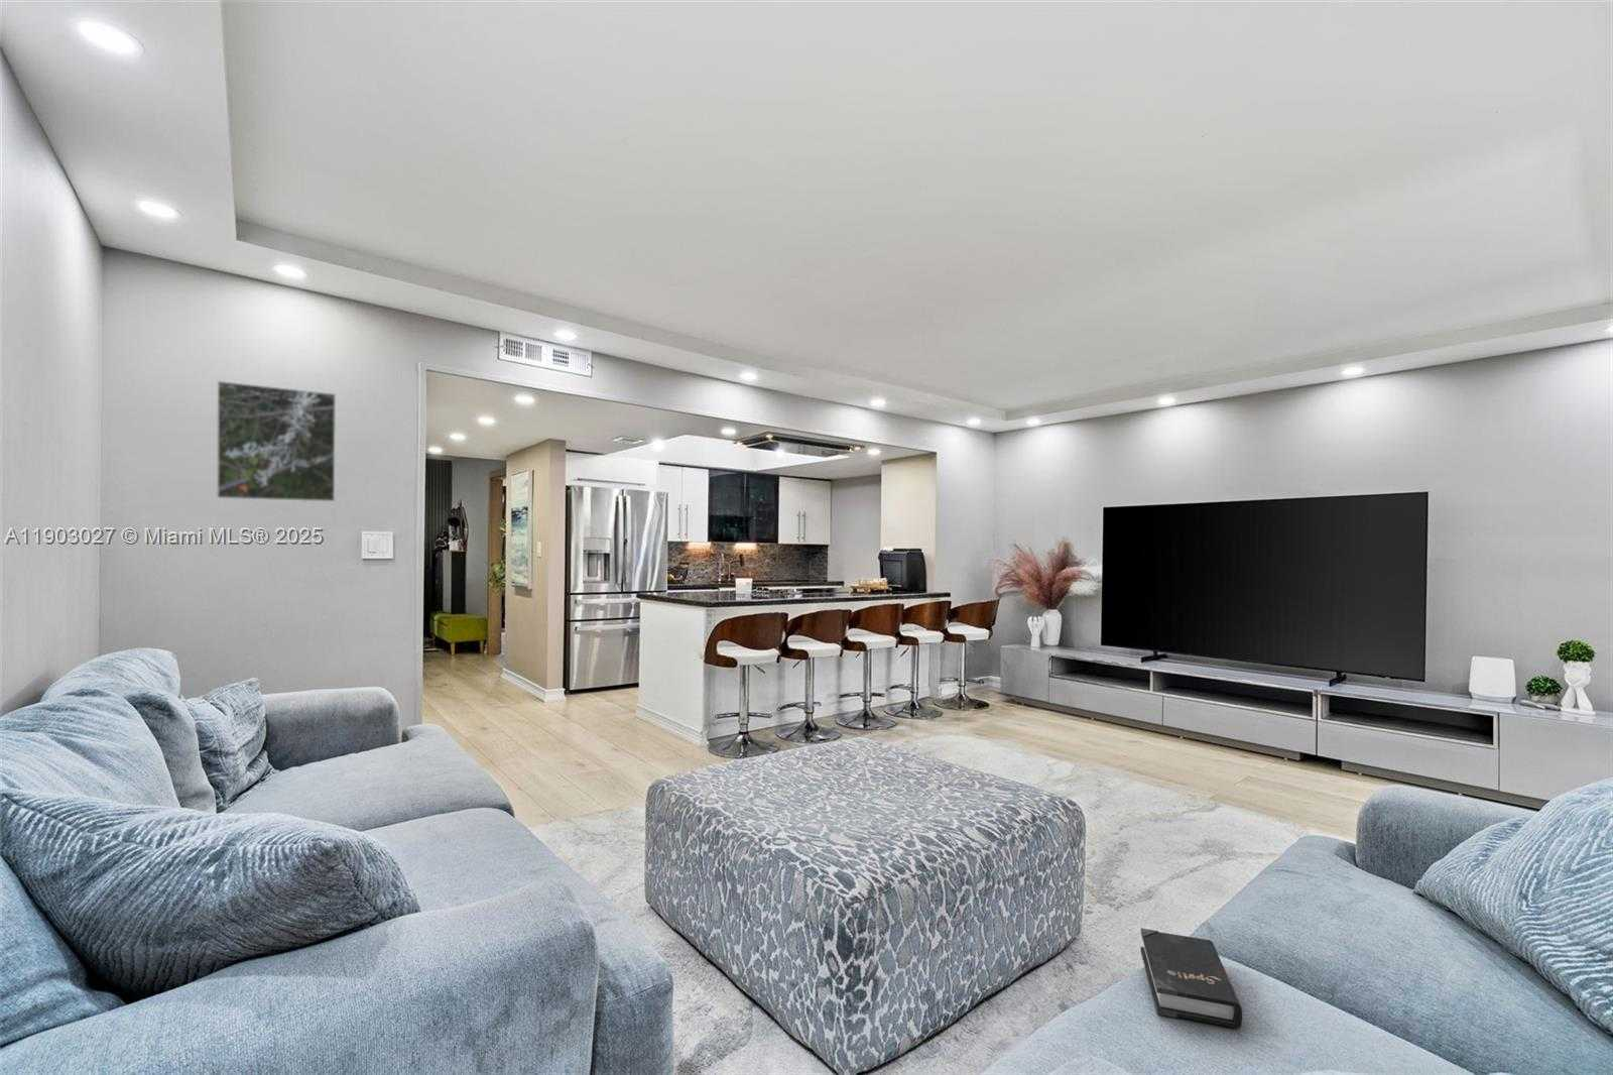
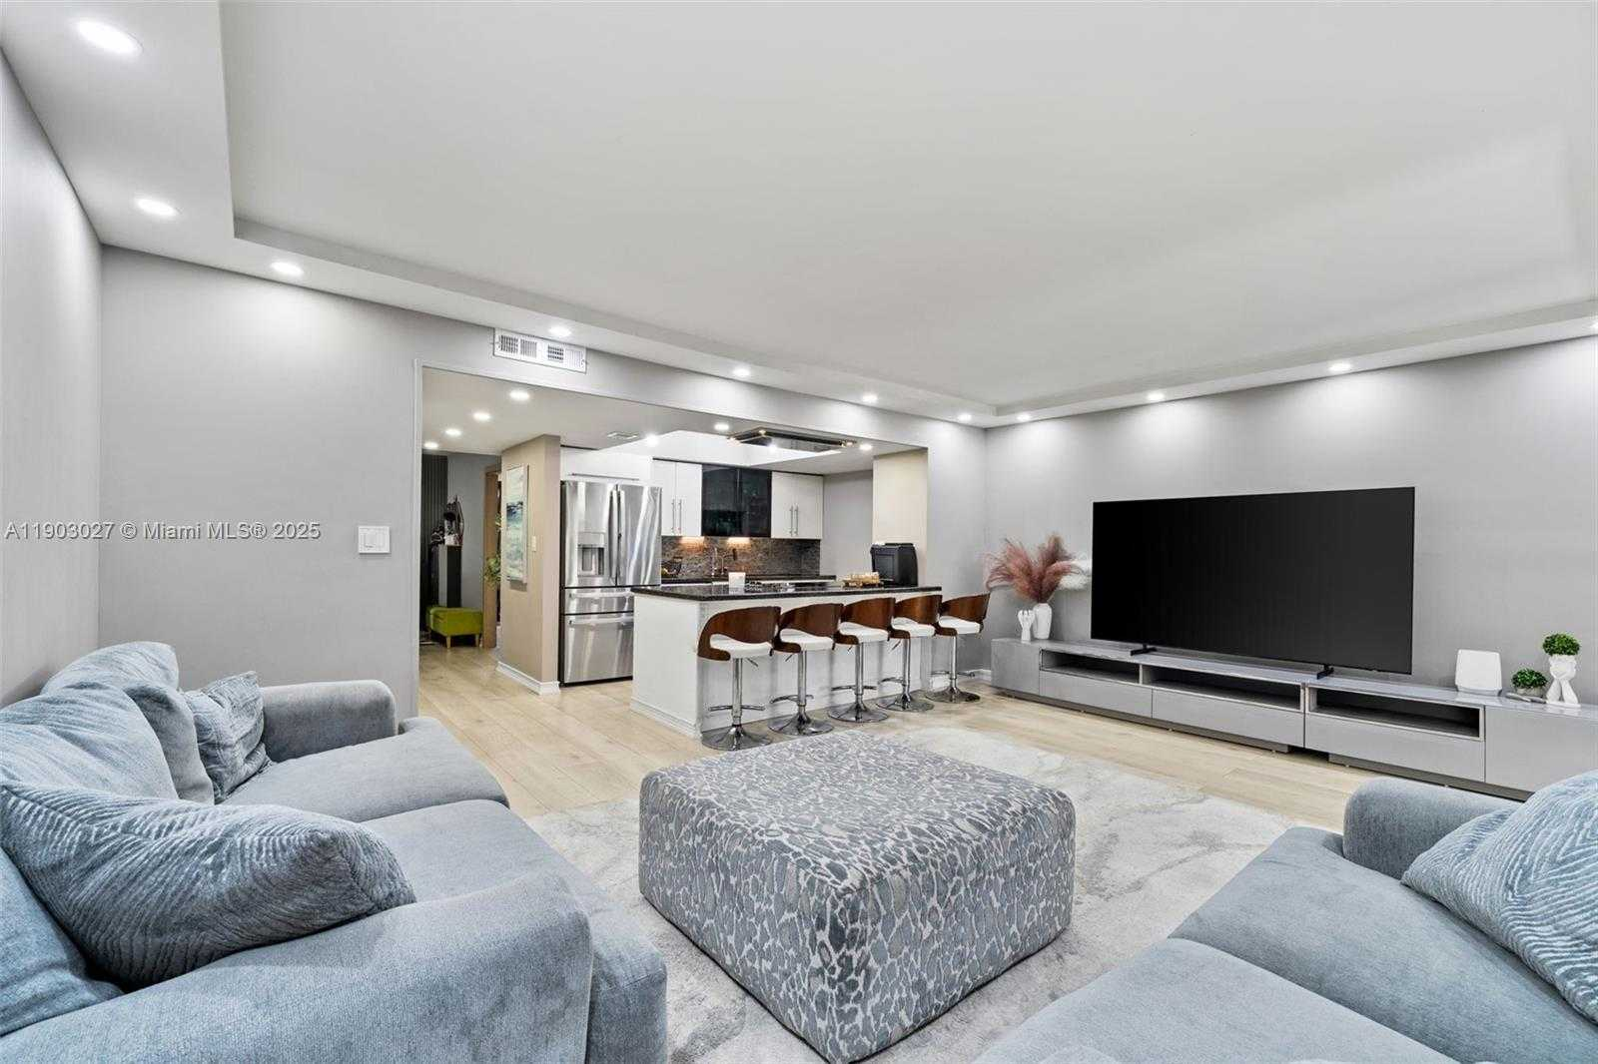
- hardback book [1139,927,1242,1028]
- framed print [216,380,337,503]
